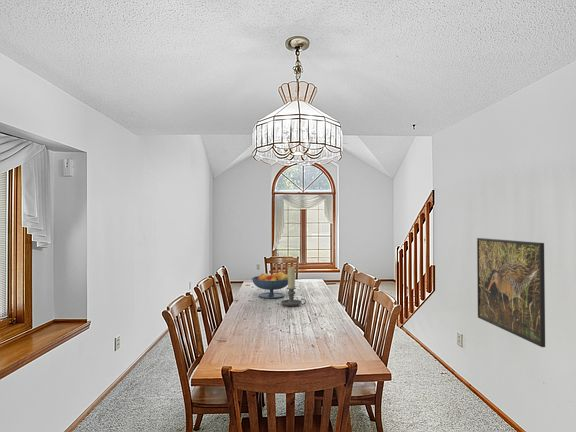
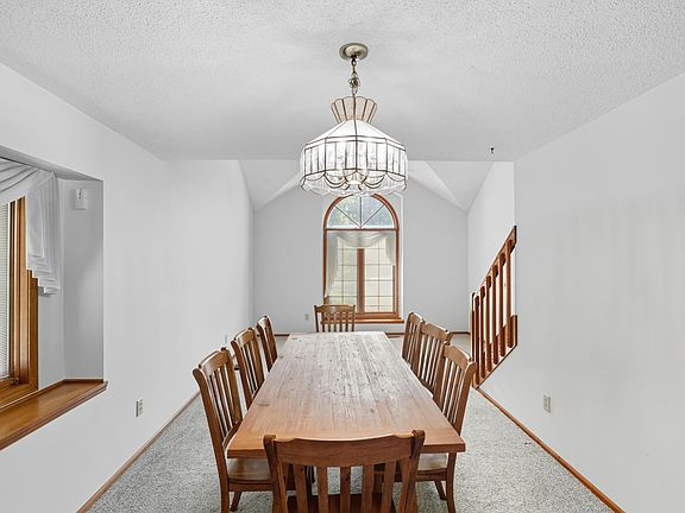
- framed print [476,237,546,348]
- fruit bowl [251,271,288,299]
- candle holder [280,266,307,307]
